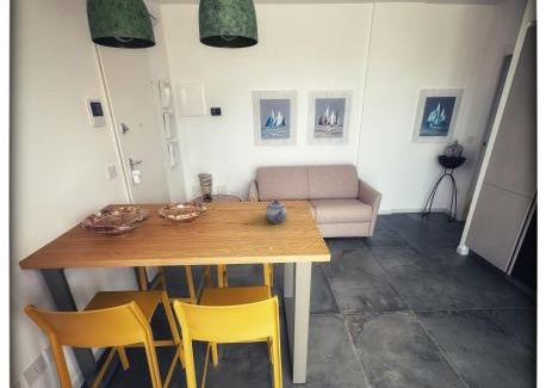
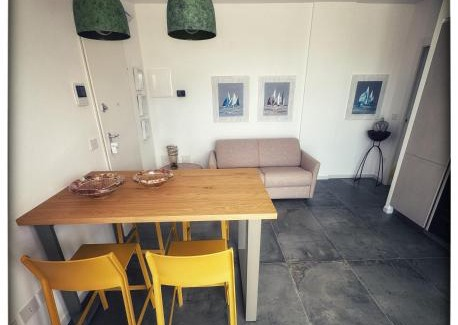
- teapot [265,198,287,223]
